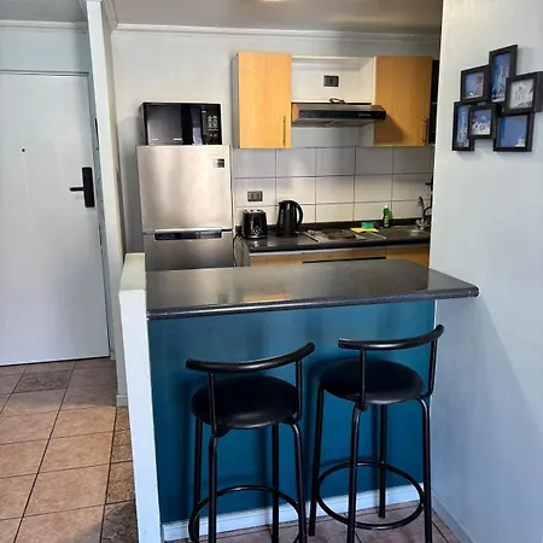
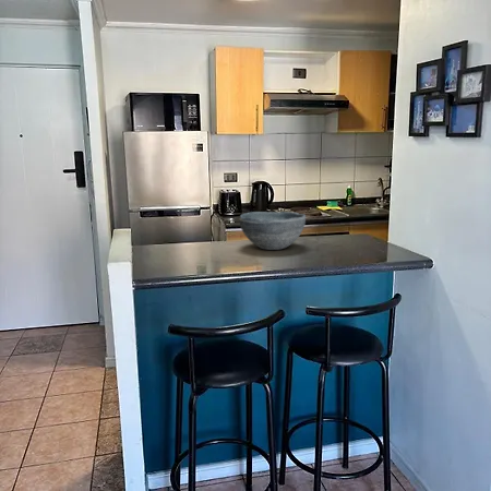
+ bowl [238,211,307,251]
